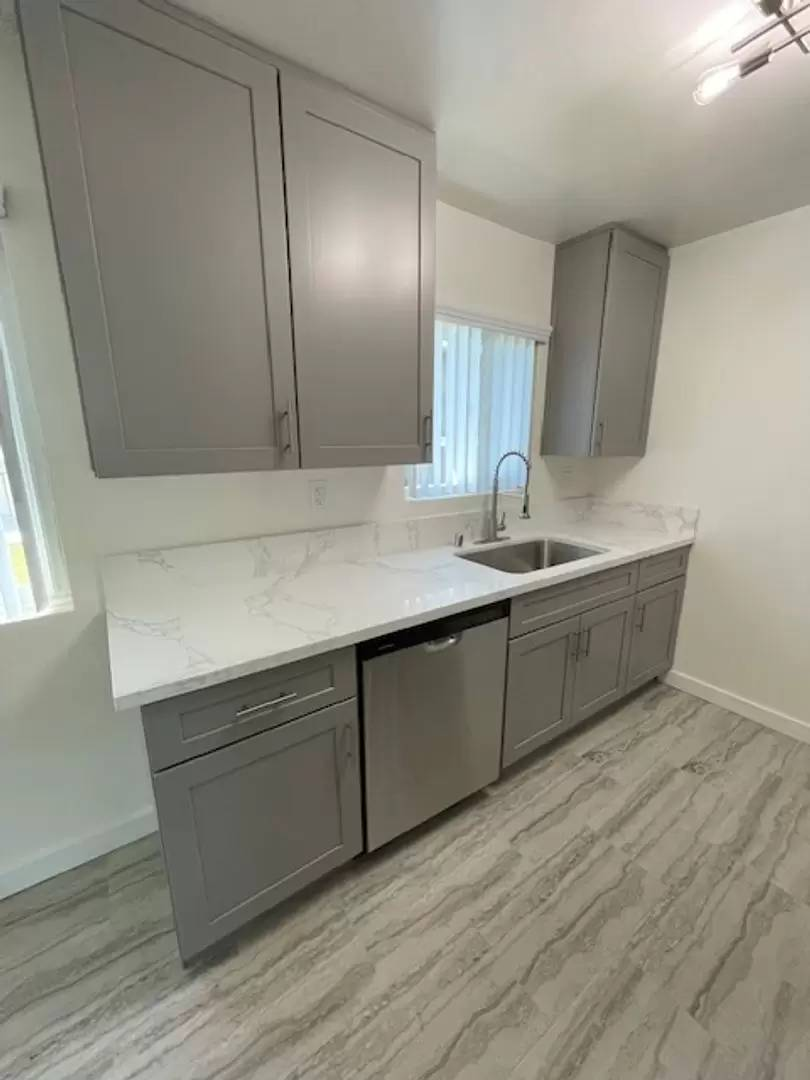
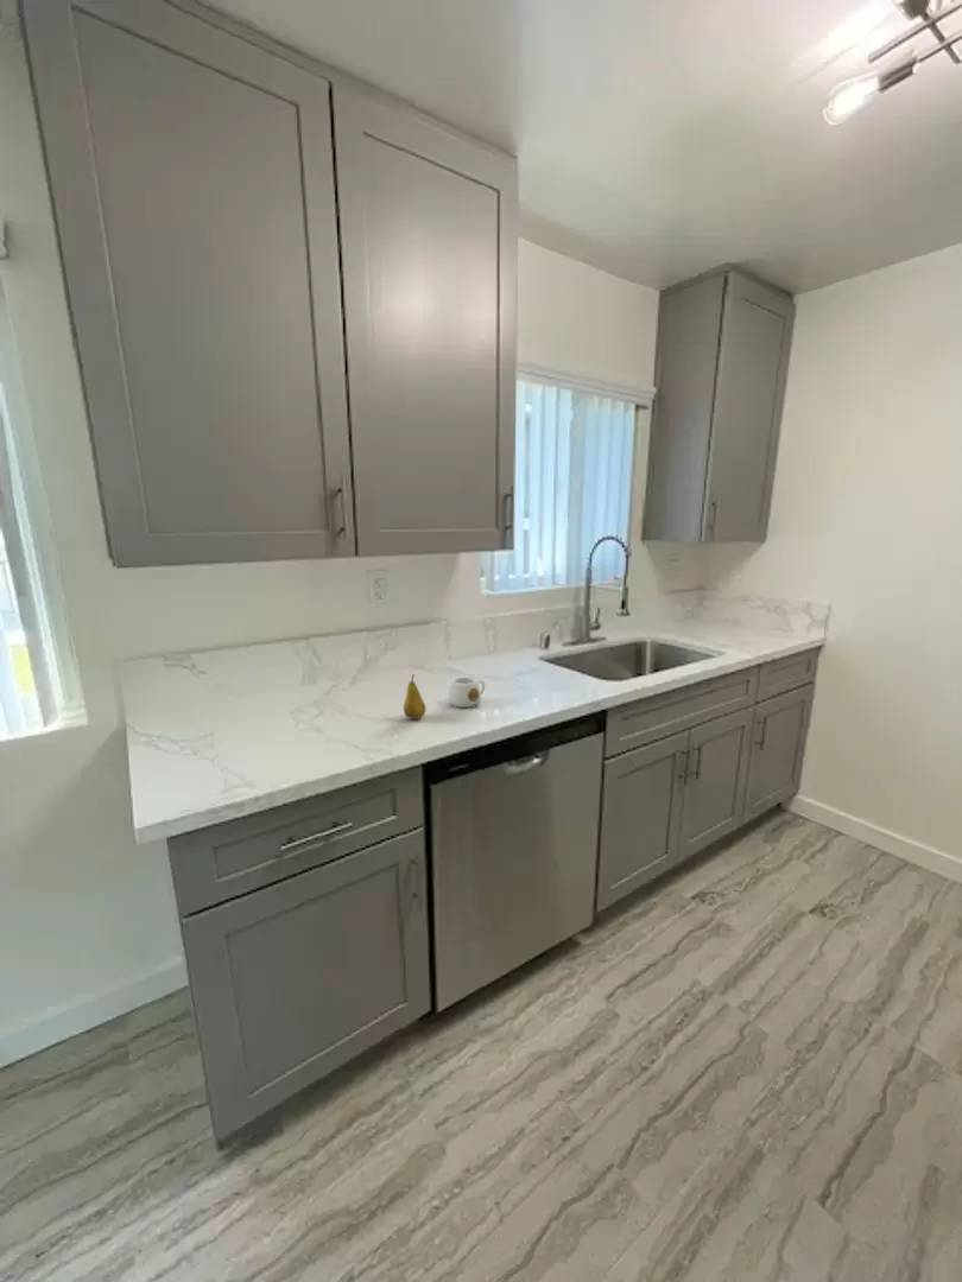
+ mug [448,675,486,709]
+ fruit [403,673,426,721]
